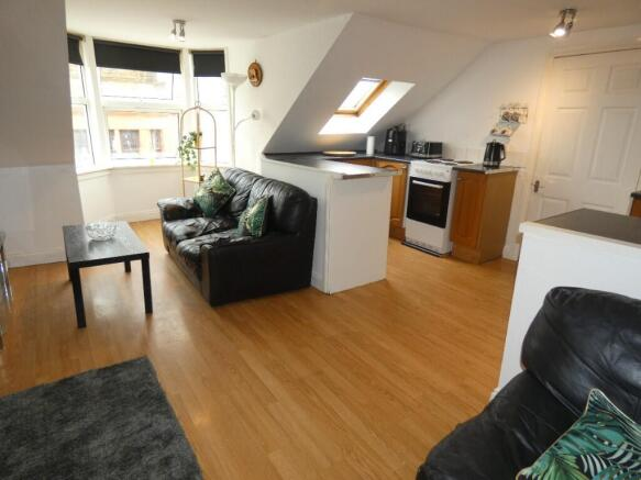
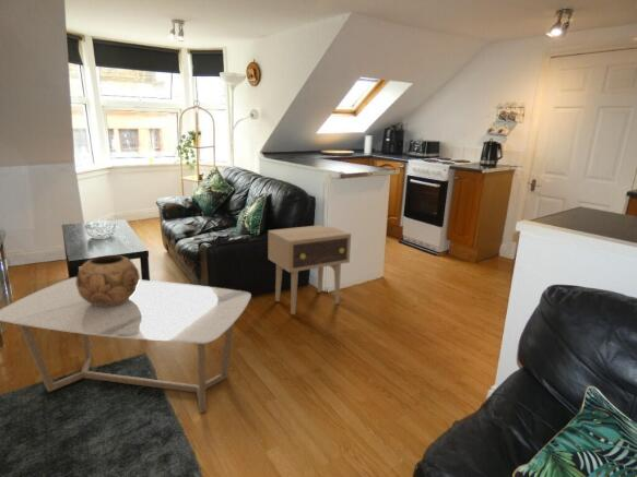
+ coffee table [0,276,252,414]
+ side table [267,224,352,315]
+ decorative bowl [75,254,141,307]
